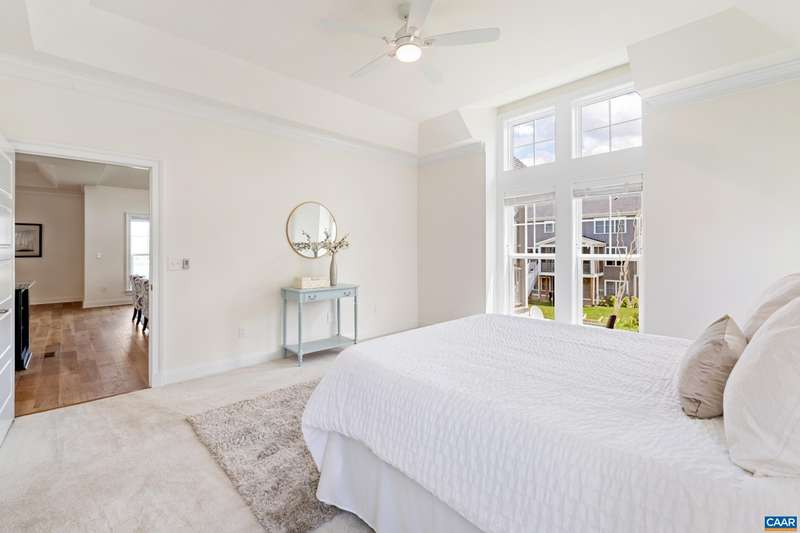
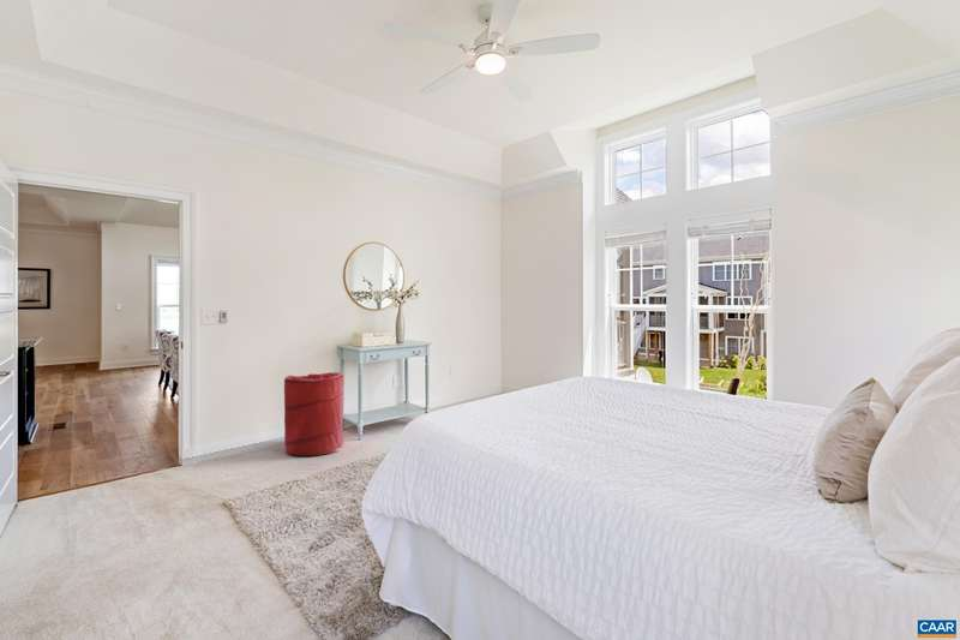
+ laundry hamper [283,371,344,457]
